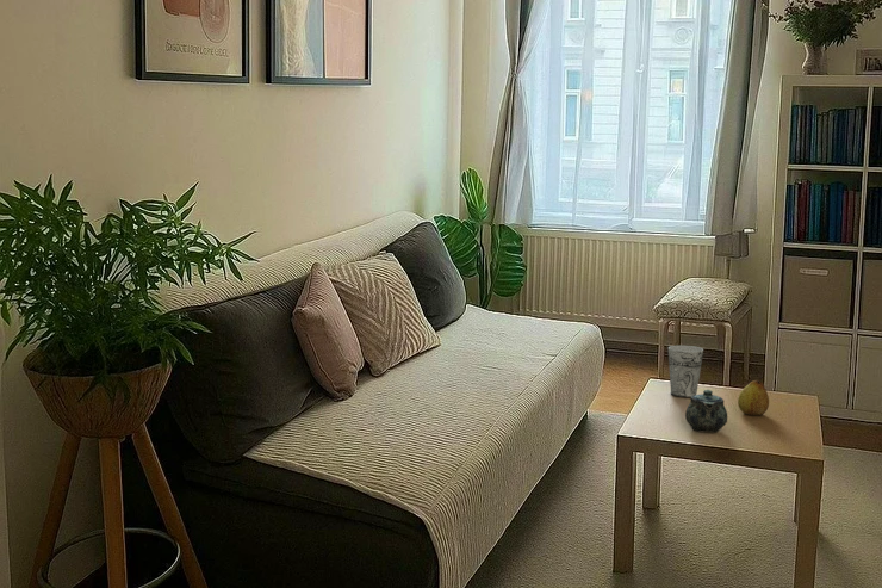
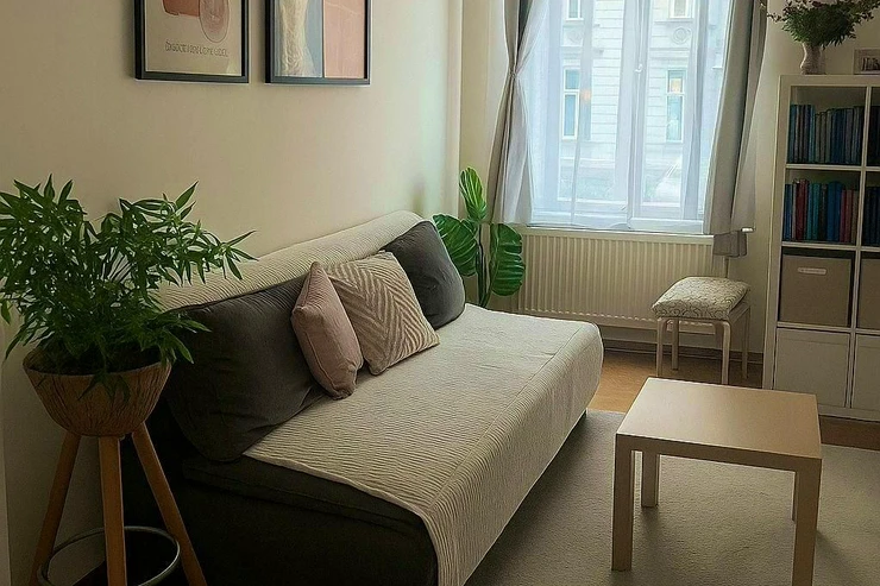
- cup [667,345,704,398]
- fruit [737,376,770,416]
- chinaware [684,389,728,433]
